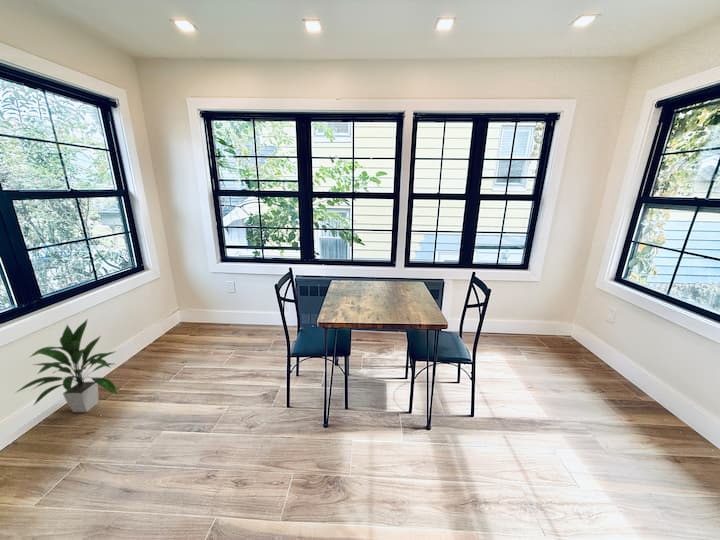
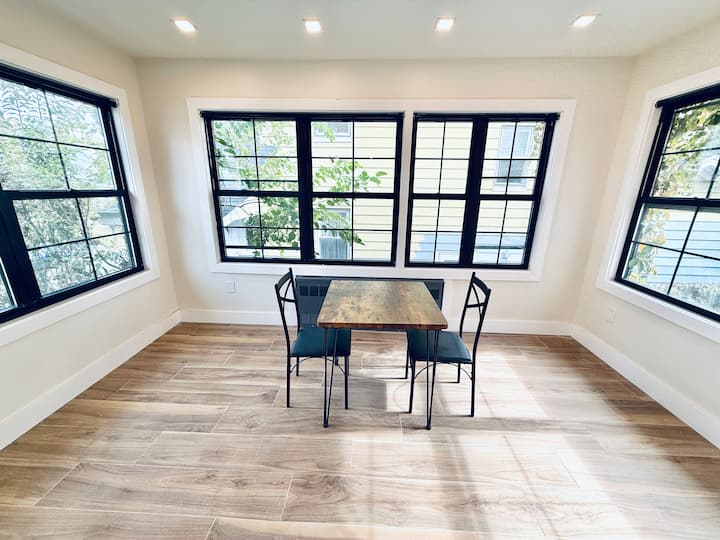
- indoor plant [14,318,118,413]
